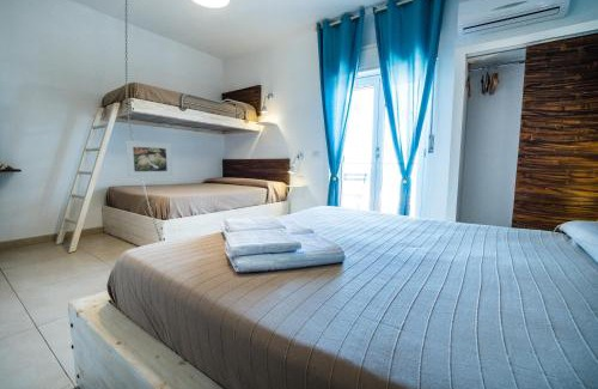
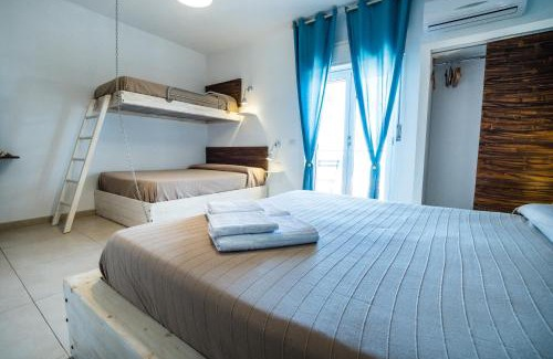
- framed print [124,139,173,178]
